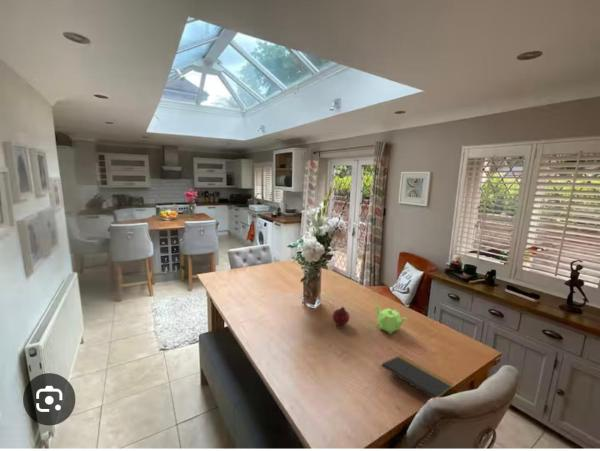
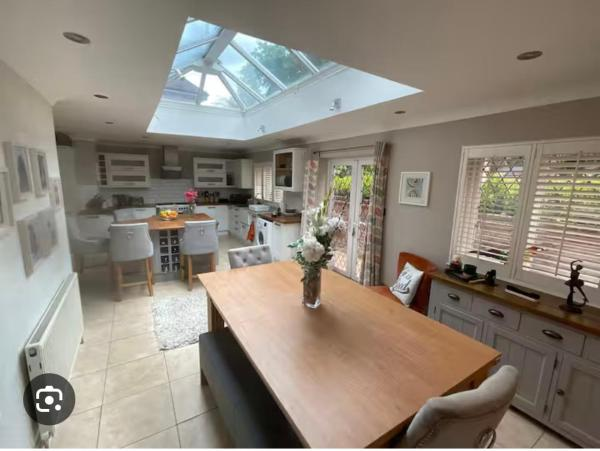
- notepad [380,354,454,399]
- teapot [374,304,408,335]
- fruit [332,306,350,326]
